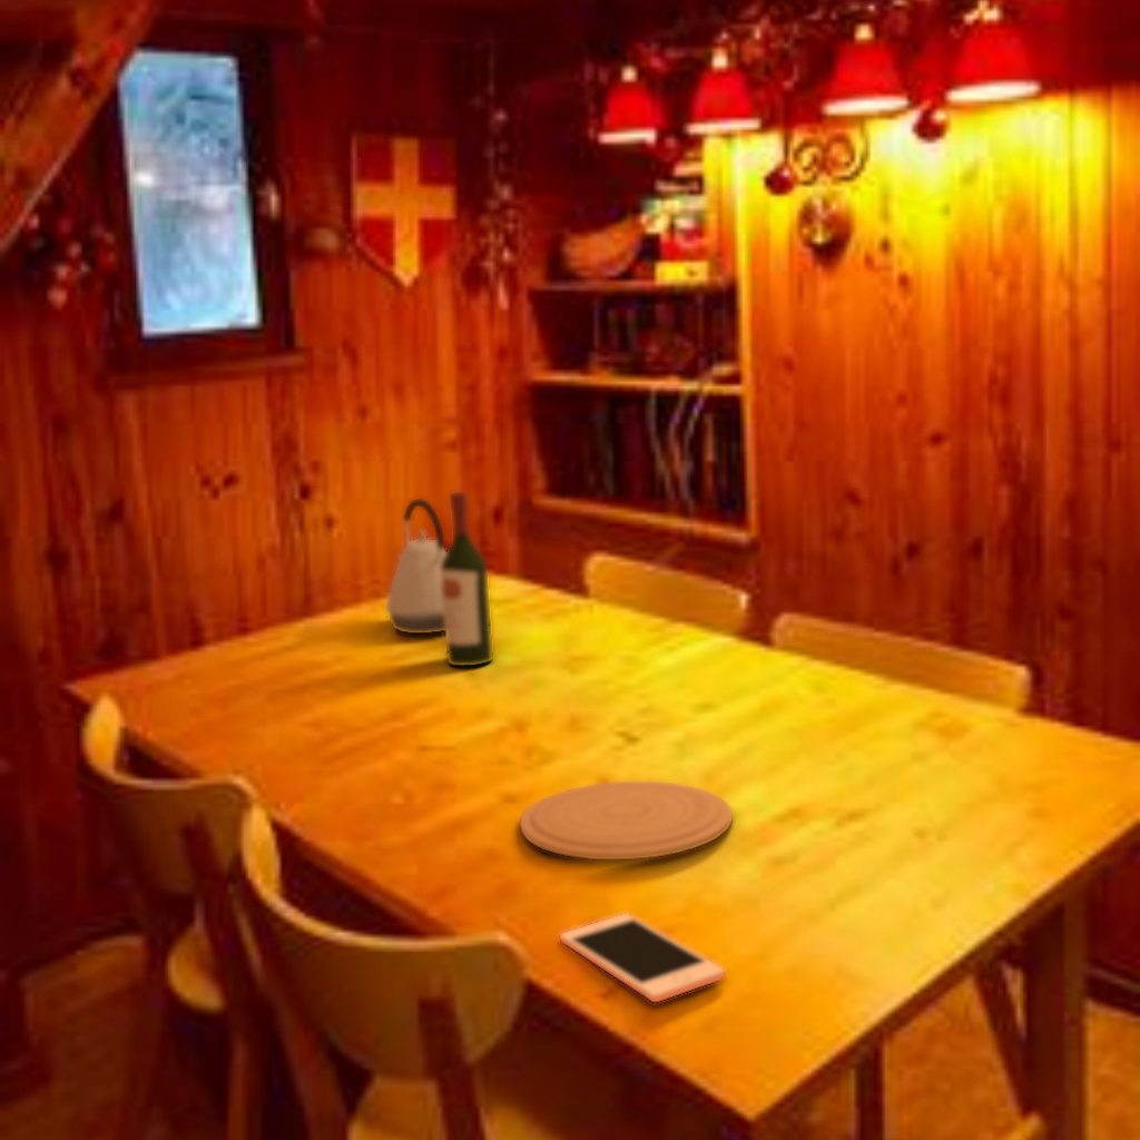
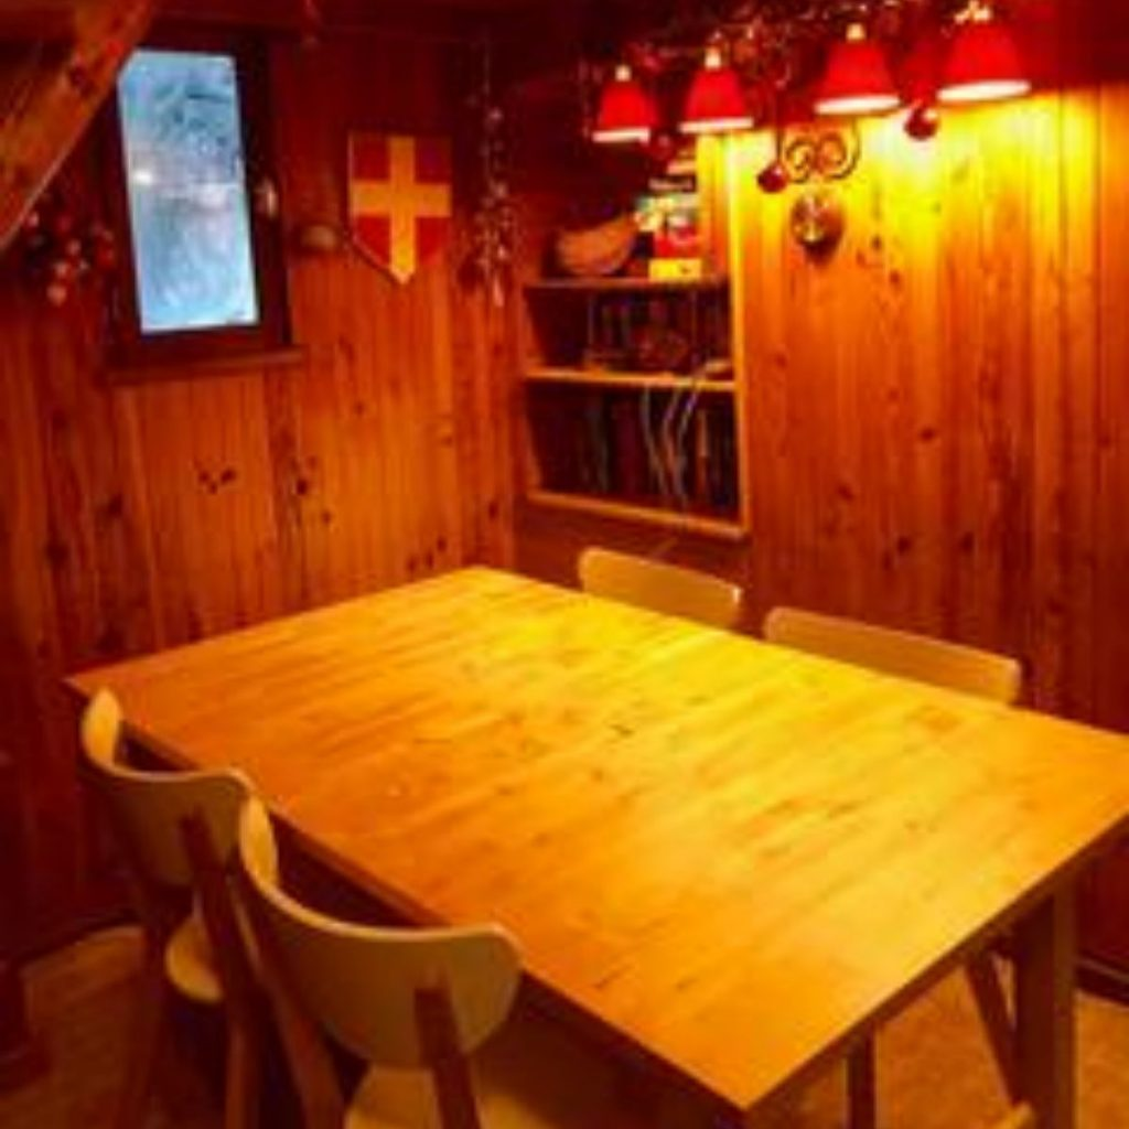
- kettle [385,498,446,635]
- plate [519,780,734,861]
- wine bottle [441,491,494,667]
- cell phone [559,913,725,1003]
